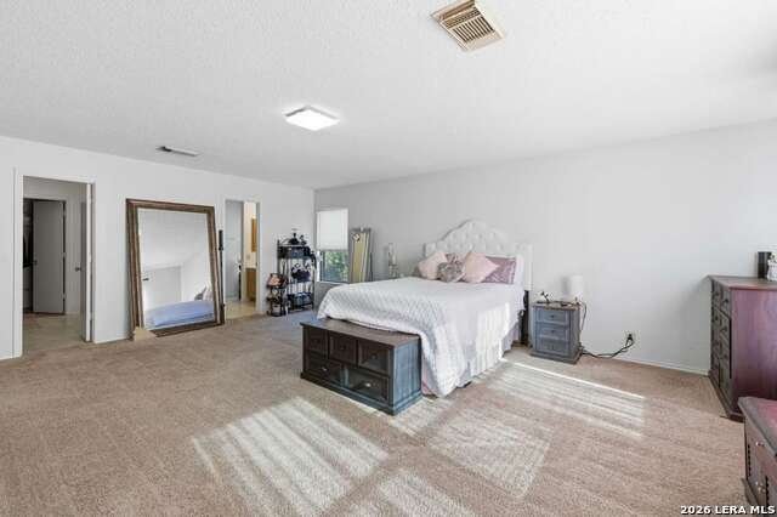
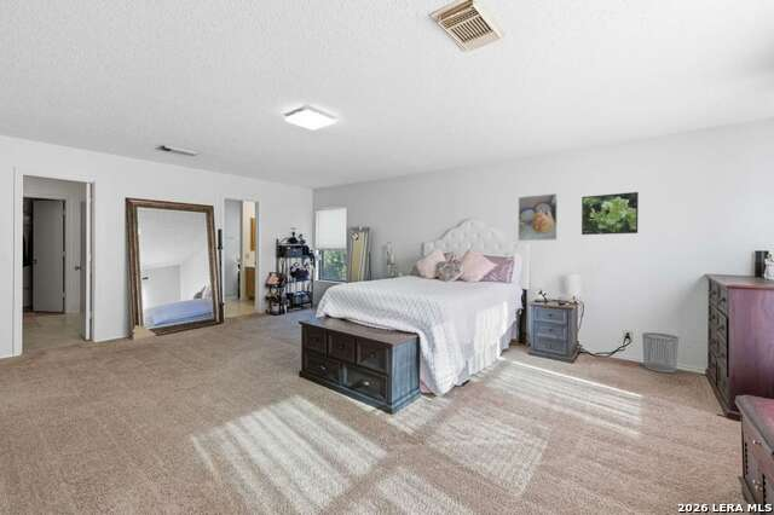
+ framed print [580,191,640,236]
+ waste bin [641,331,680,374]
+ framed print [516,192,559,242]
